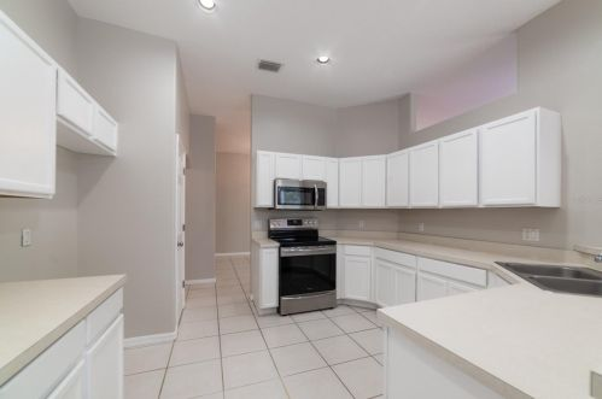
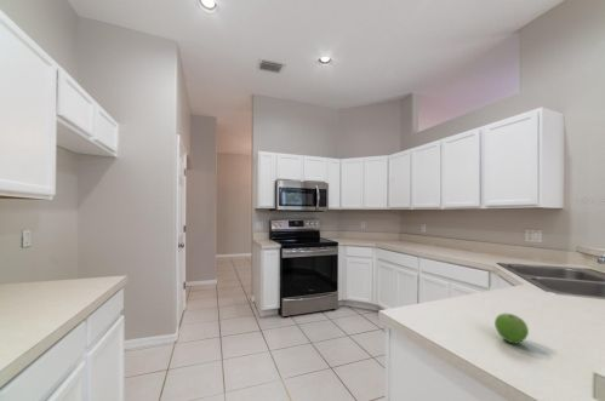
+ fruit [493,313,530,345]
